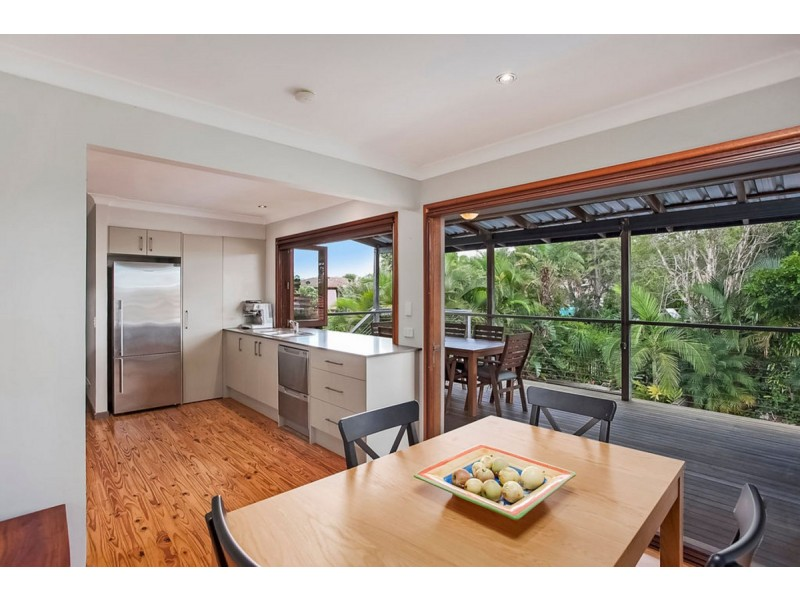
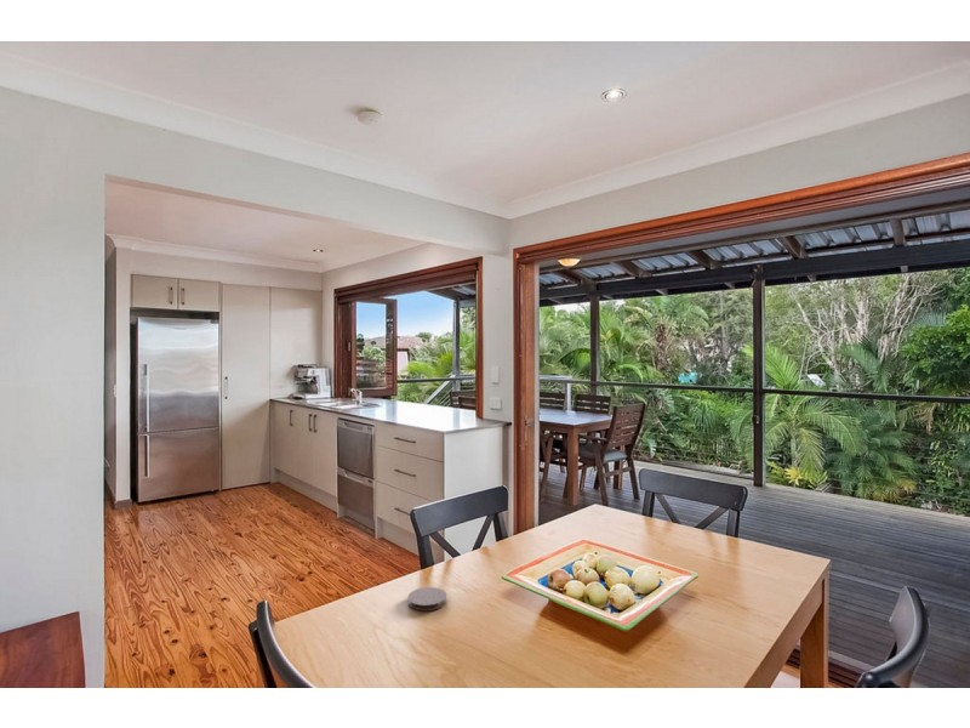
+ coaster [406,586,447,612]
